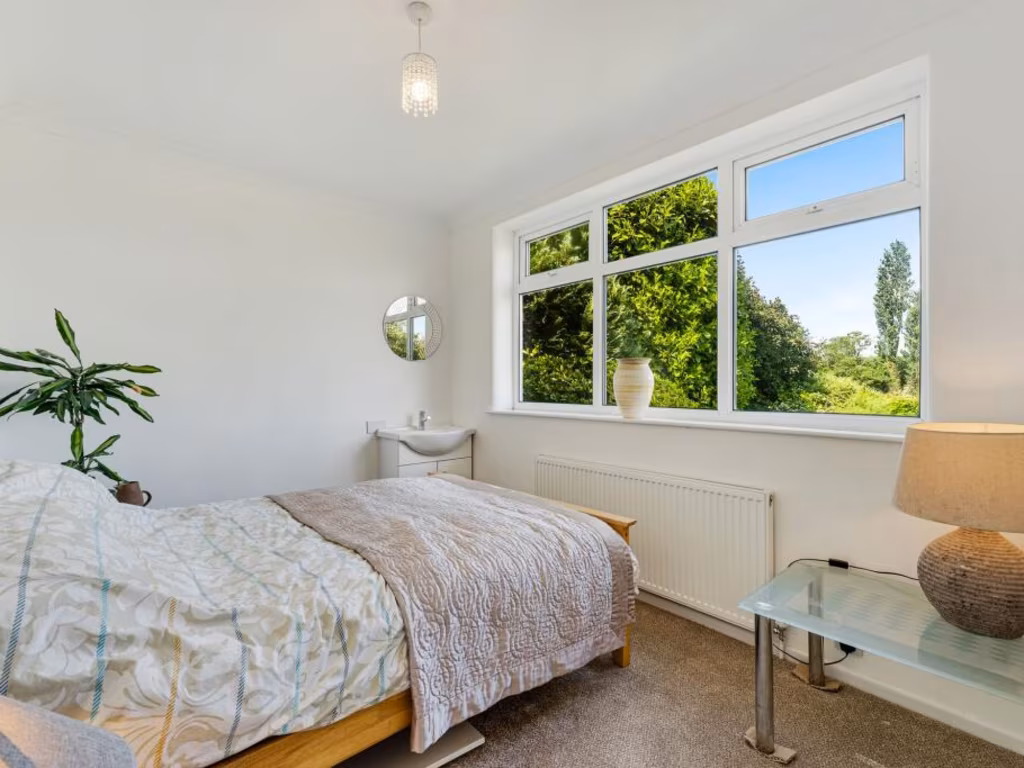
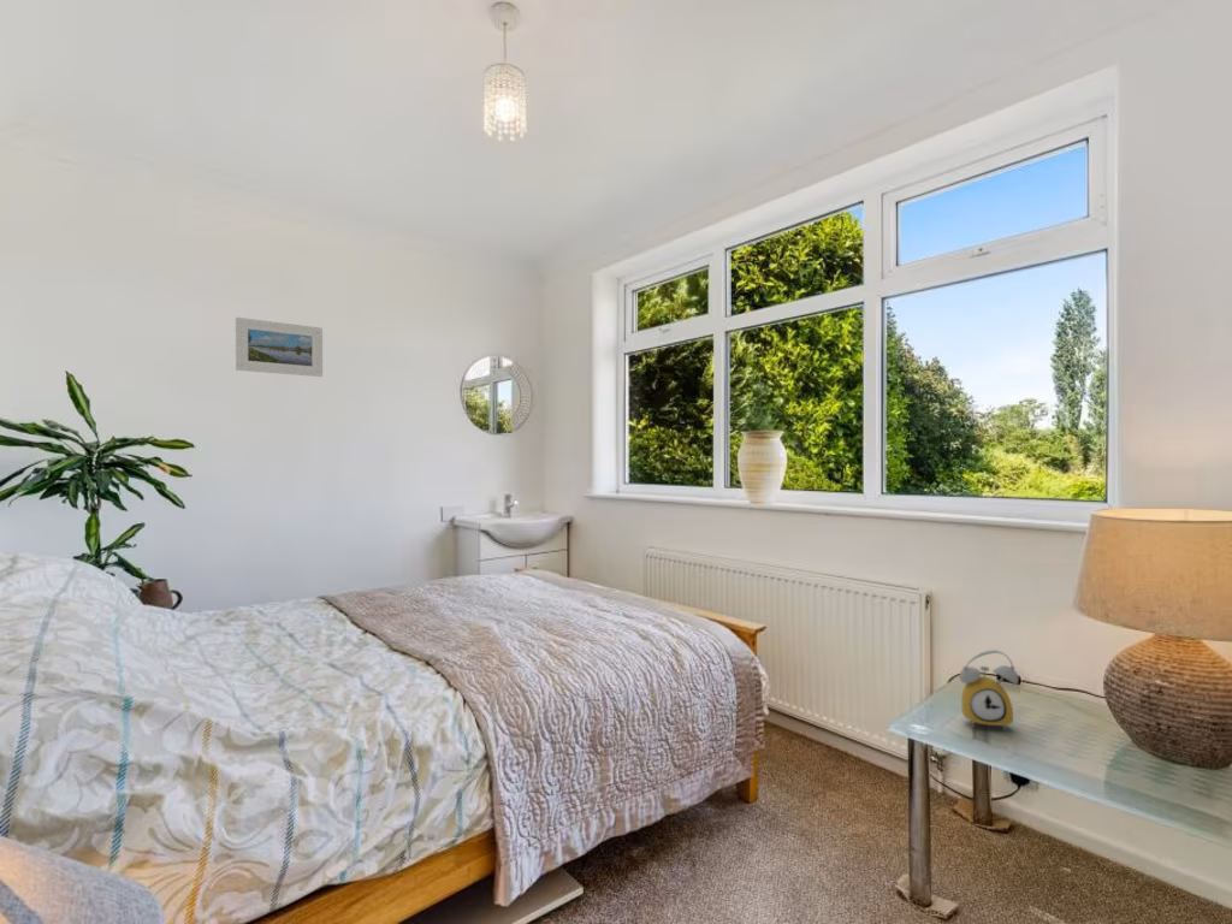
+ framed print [235,316,324,378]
+ alarm clock [959,648,1019,730]
